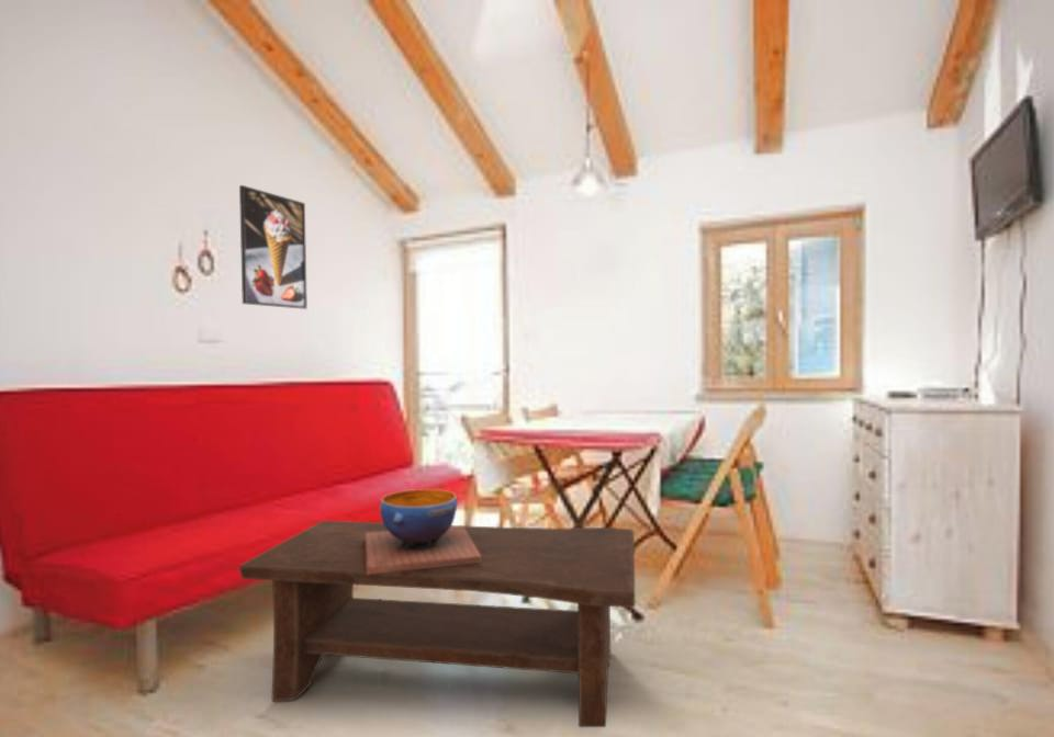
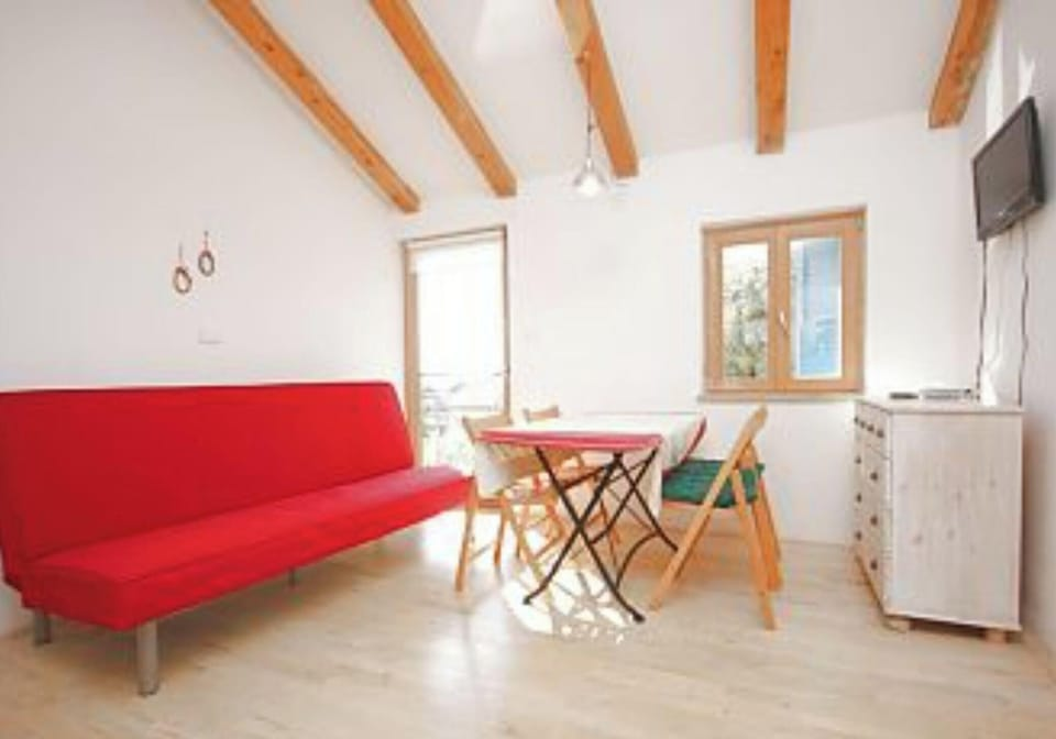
- coffee table [238,520,637,728]
- decorative bowl [366,488,481,575]
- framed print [238,184,309,310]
